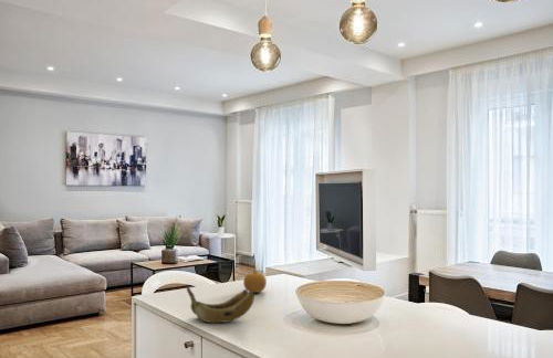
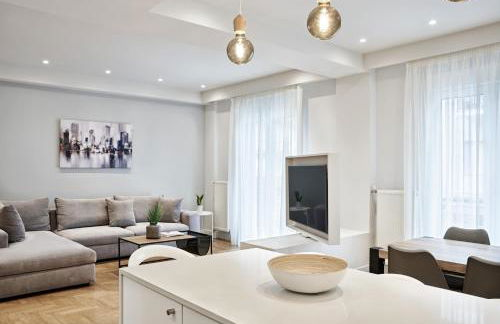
- fruit [242,267,268,294]
- banana [186,284,255,324]
